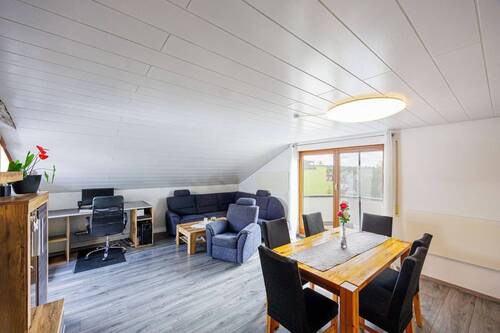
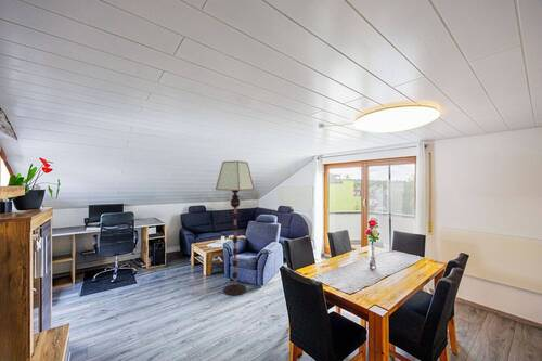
+ floor lamp [215,159,255,297]
